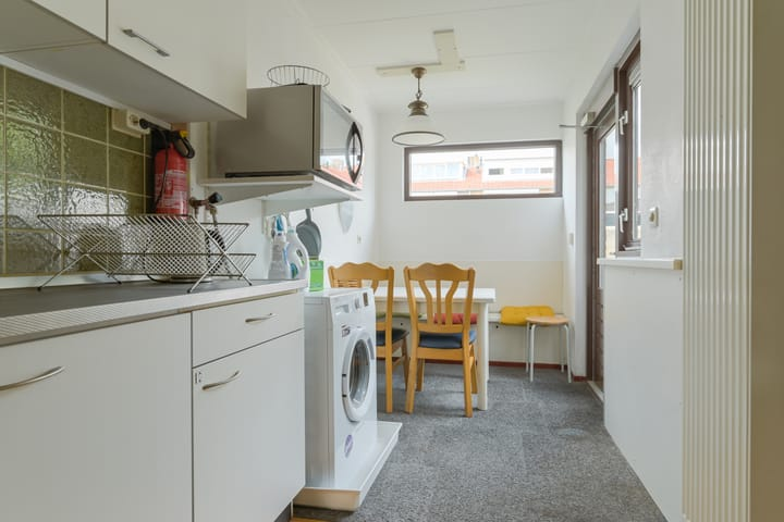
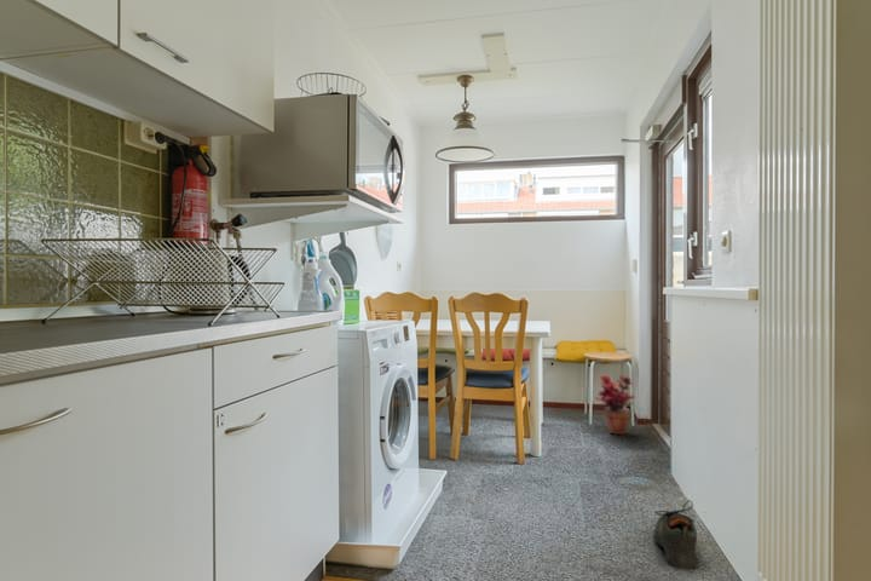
+ shoe [653,499,699,570]
+ potted plant [594,373,636,436]
